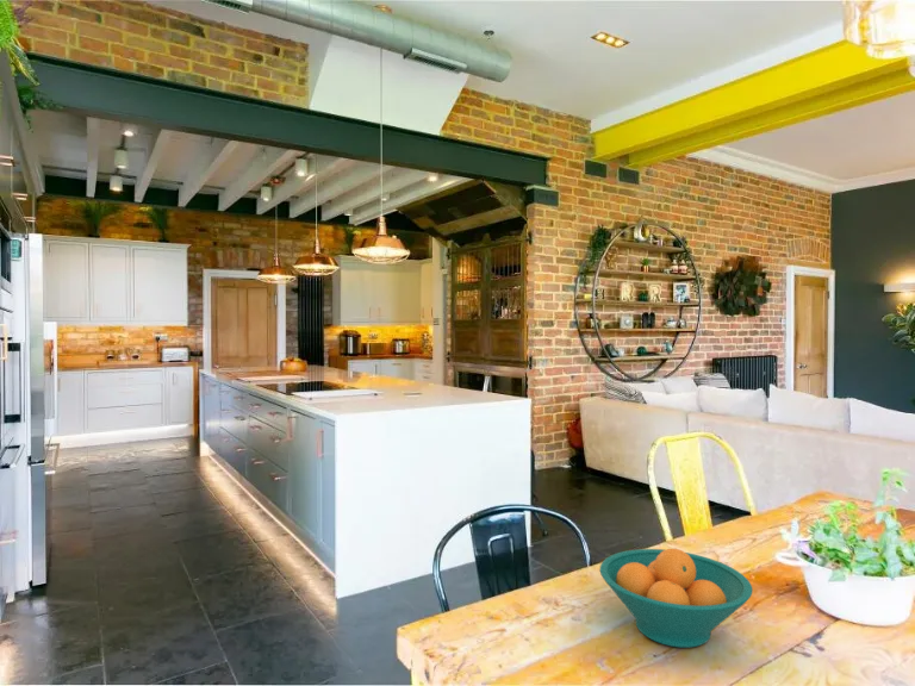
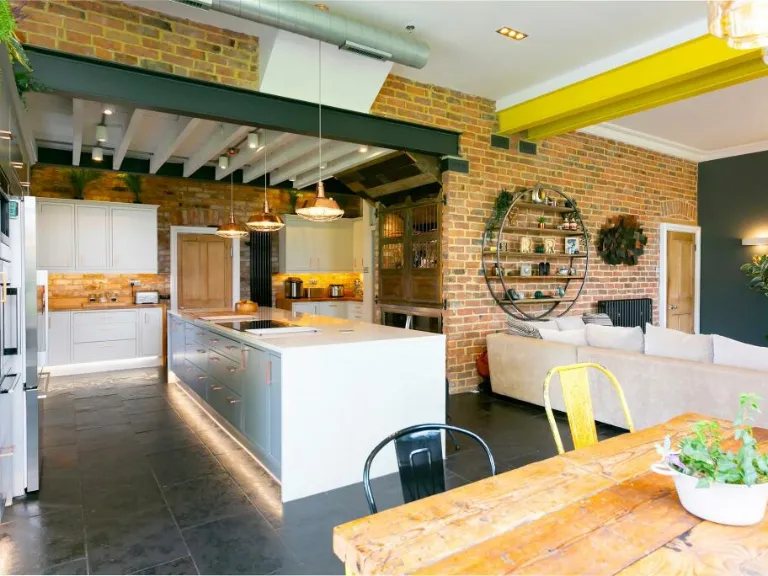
- fruit bowl [599,548,754,649]
